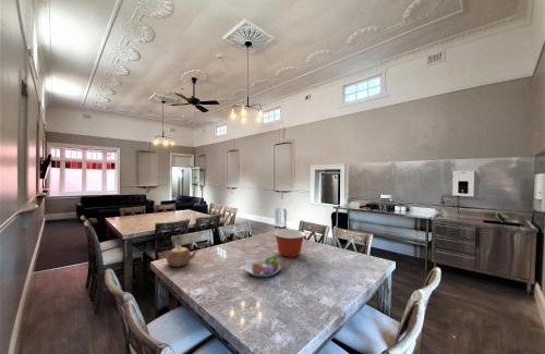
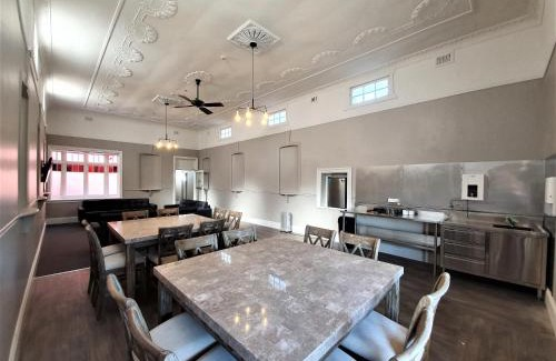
- mixing bowl [272,229,307,258]
- fruit bowl [244,254,282,278]
- teapot [161,244,199,268]
